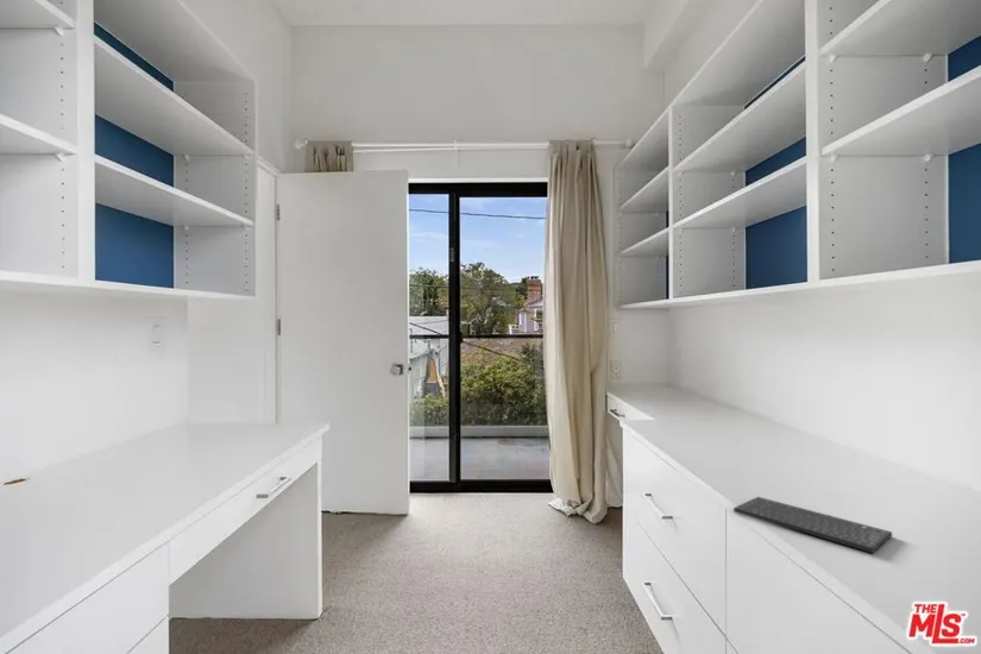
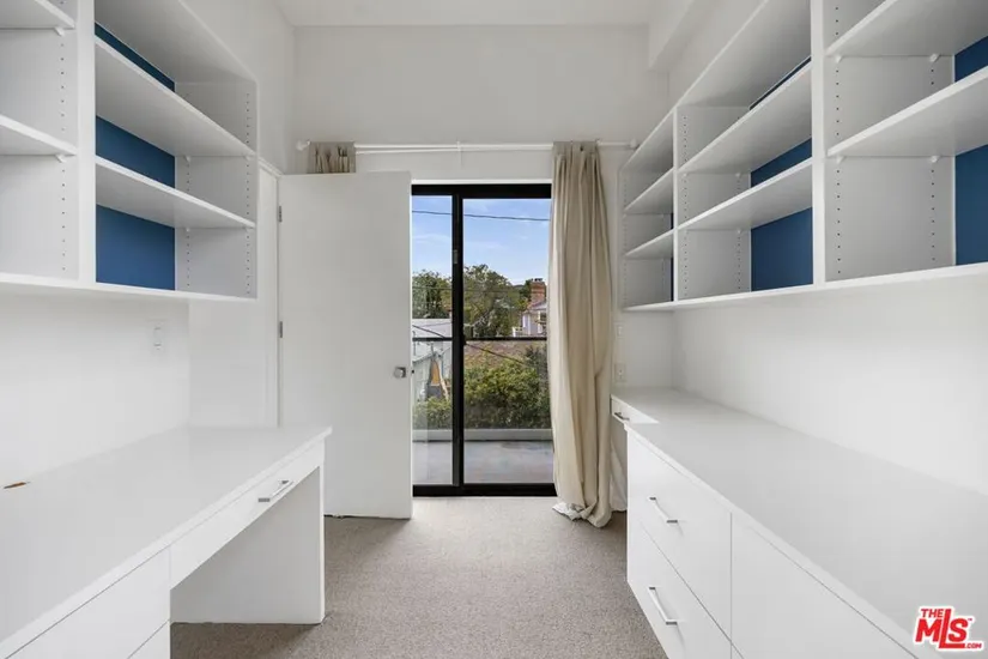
- keyboard [732,496,893,554]
